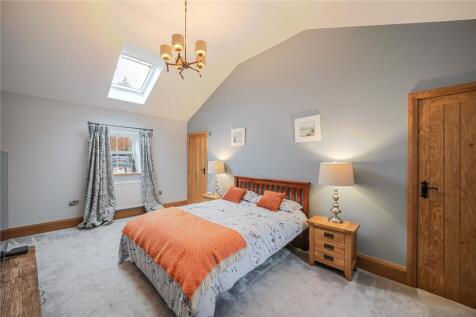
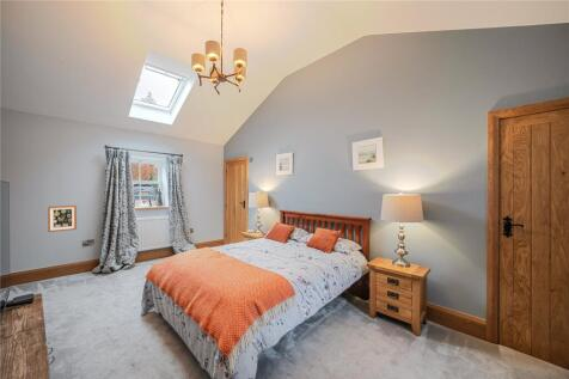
+ wall art [47,204,78,233]
